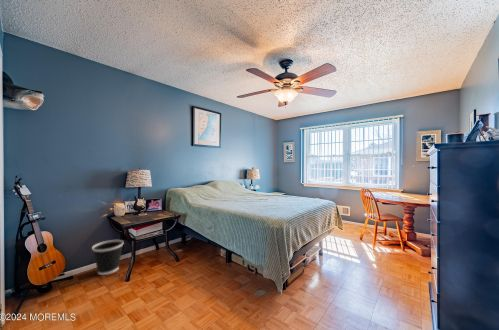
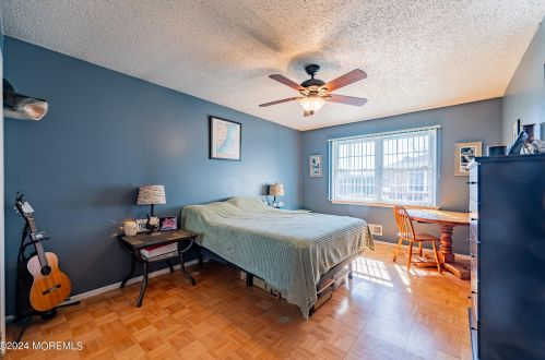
- wastebasket [91,239,125,276]
